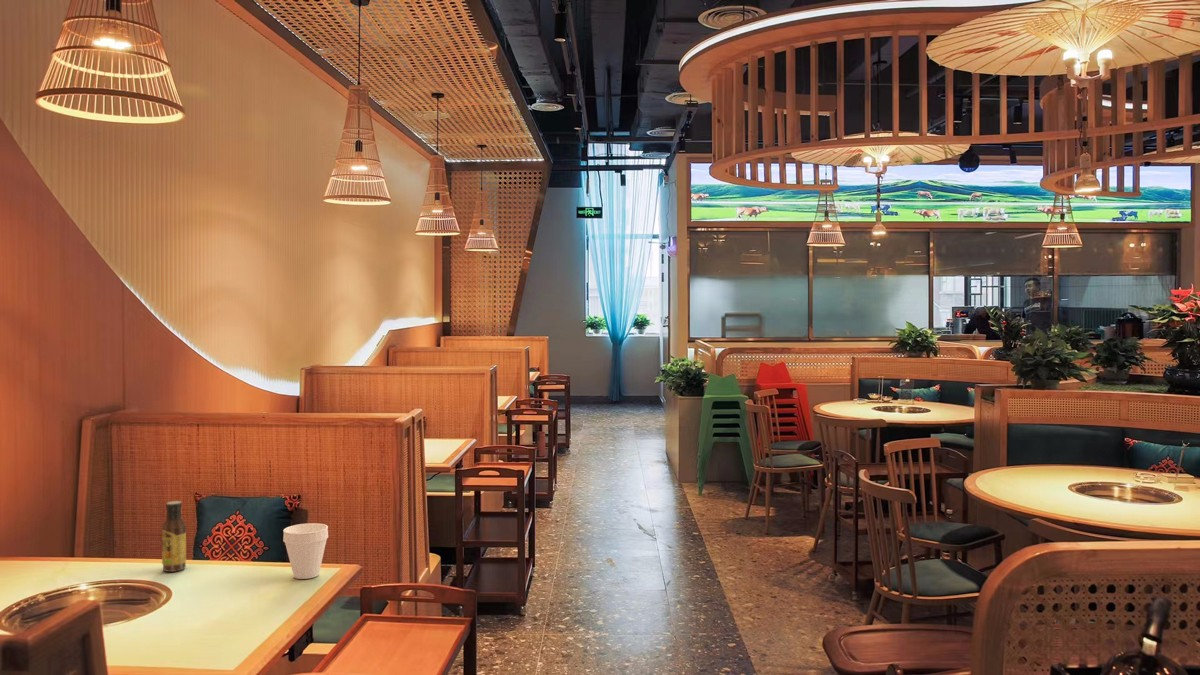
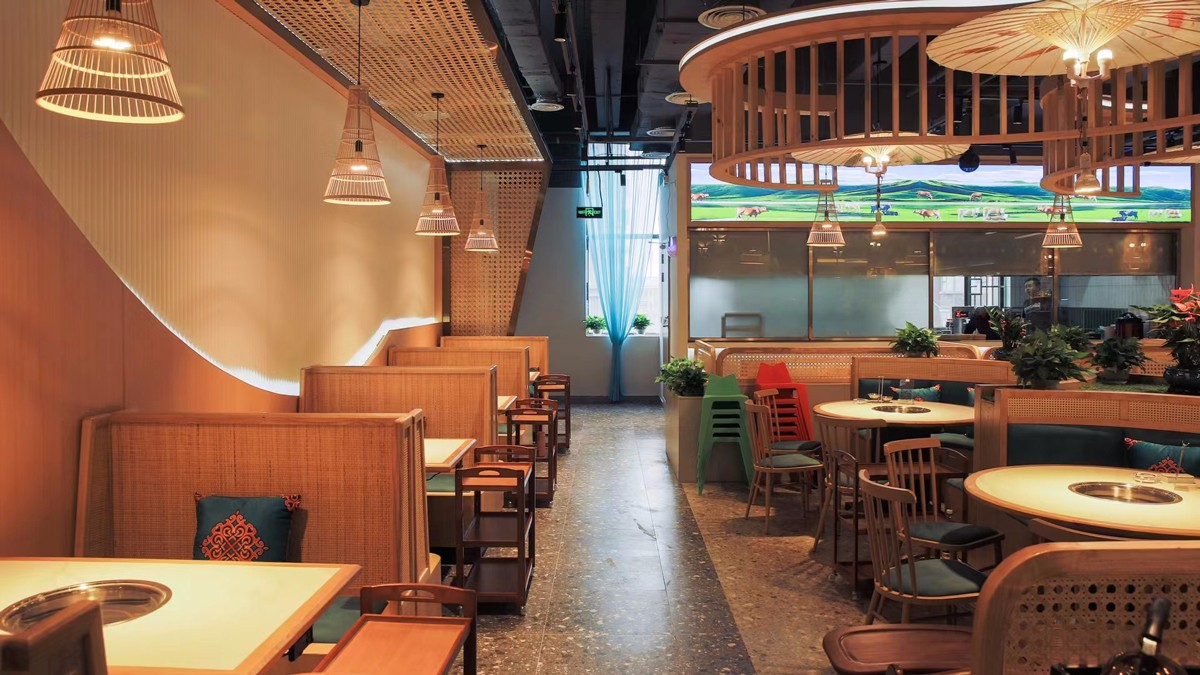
- cup [282,522,329,580]
- sauce bottle [161,500,187,573]
